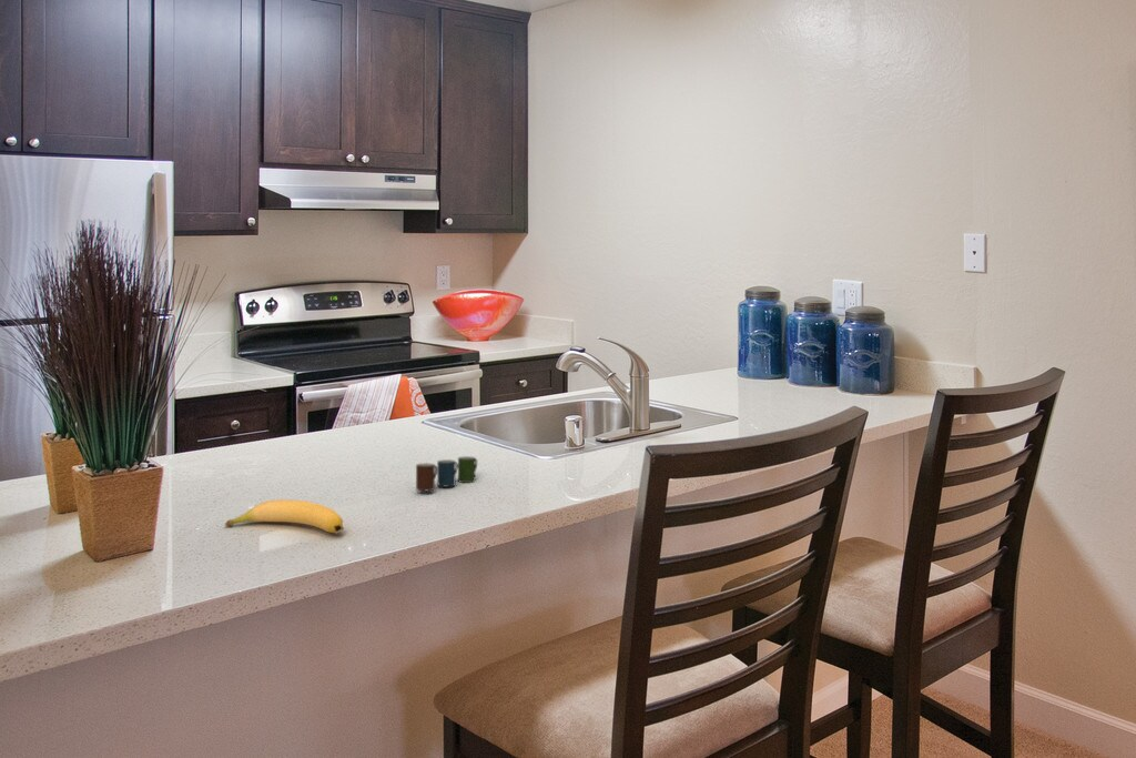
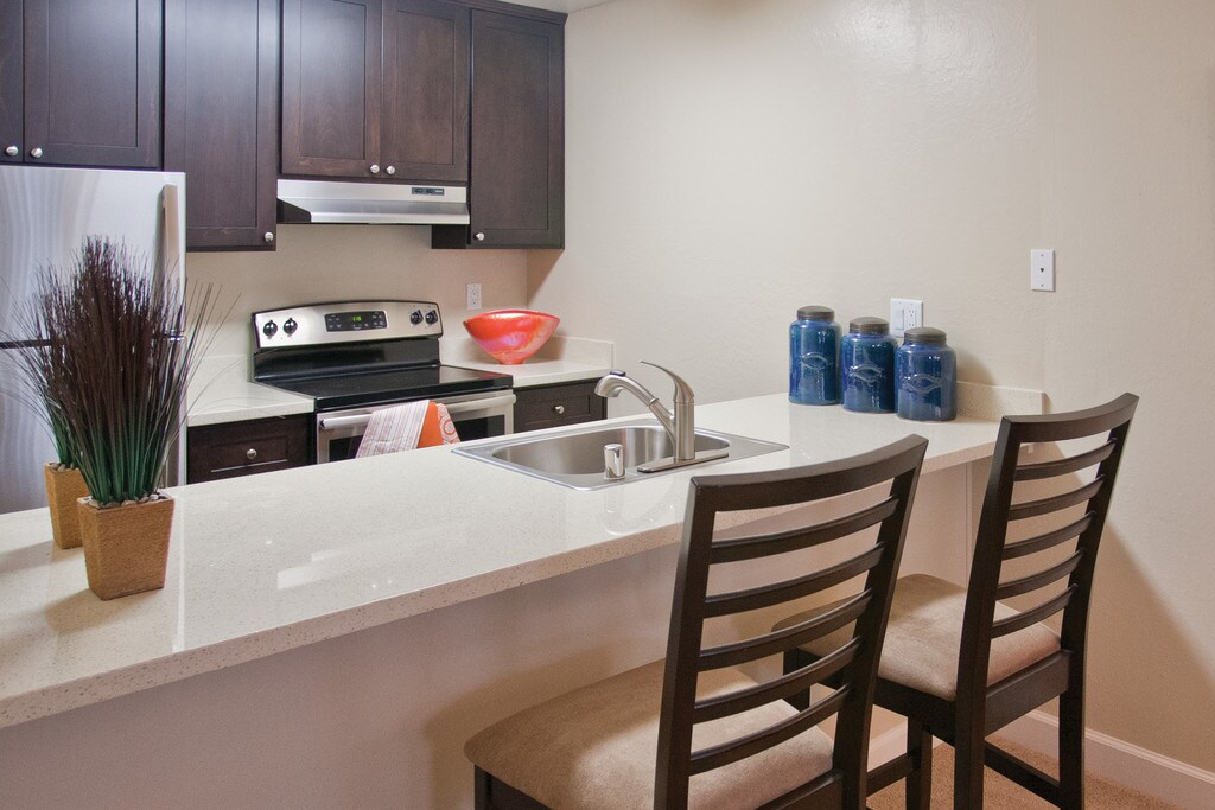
- banana [224,498,345,535]
- cup [415,455,478,492]
